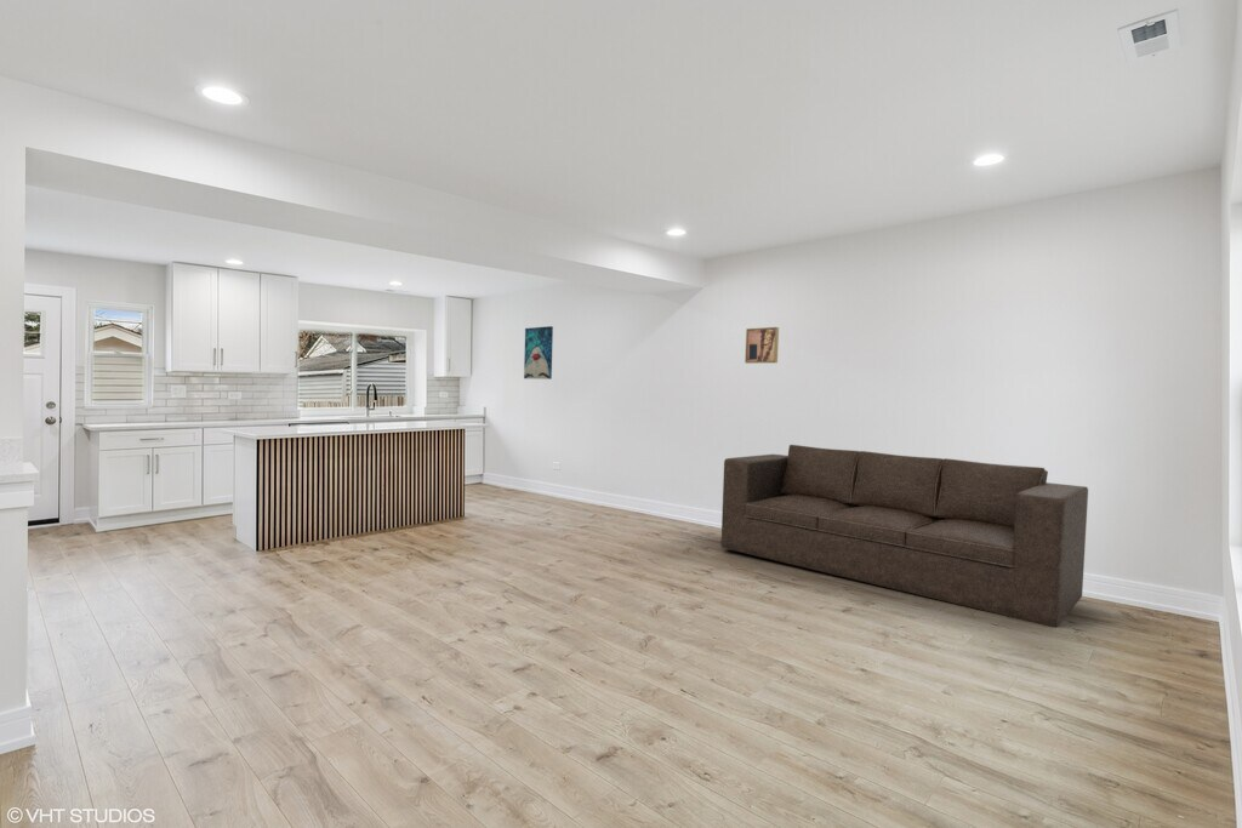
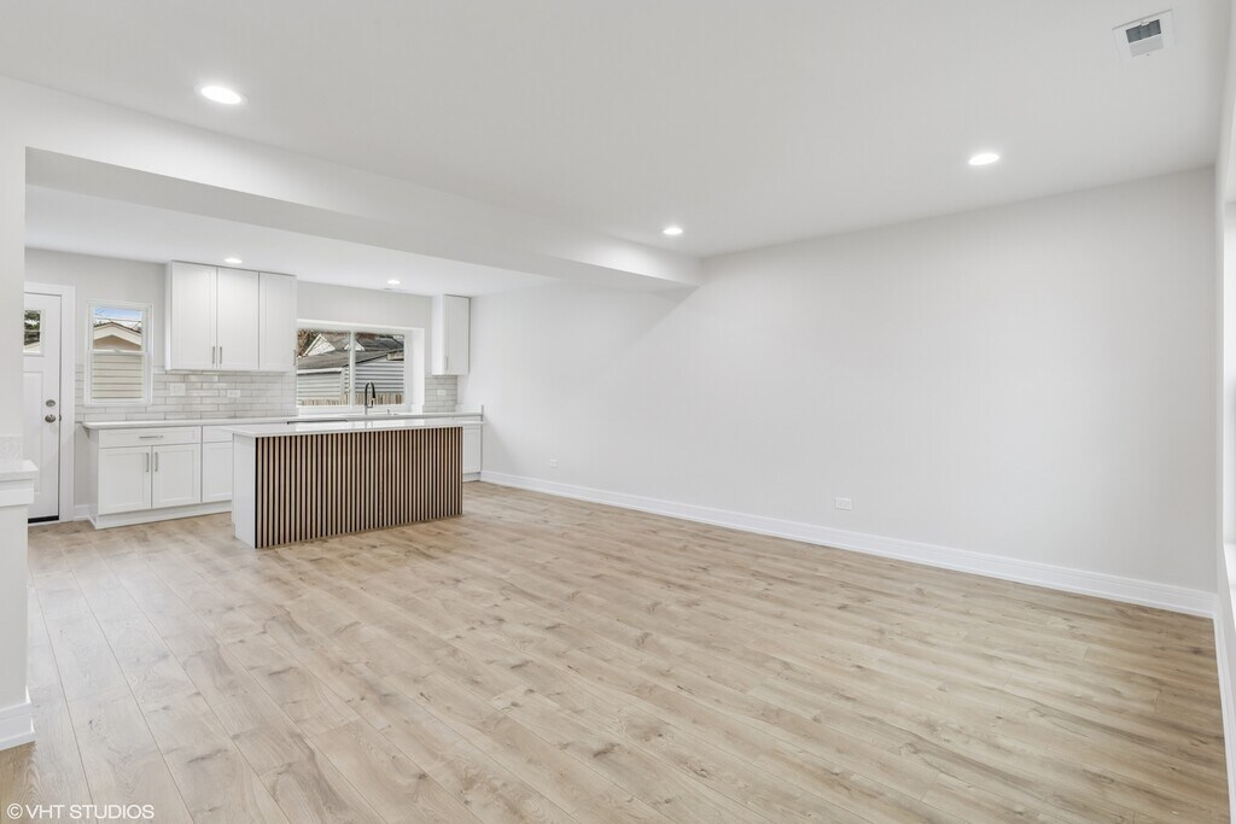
- sofa [720,444,1089,628]
- wall art [744,326,780,365]
- wall art [523,325,554,381]
